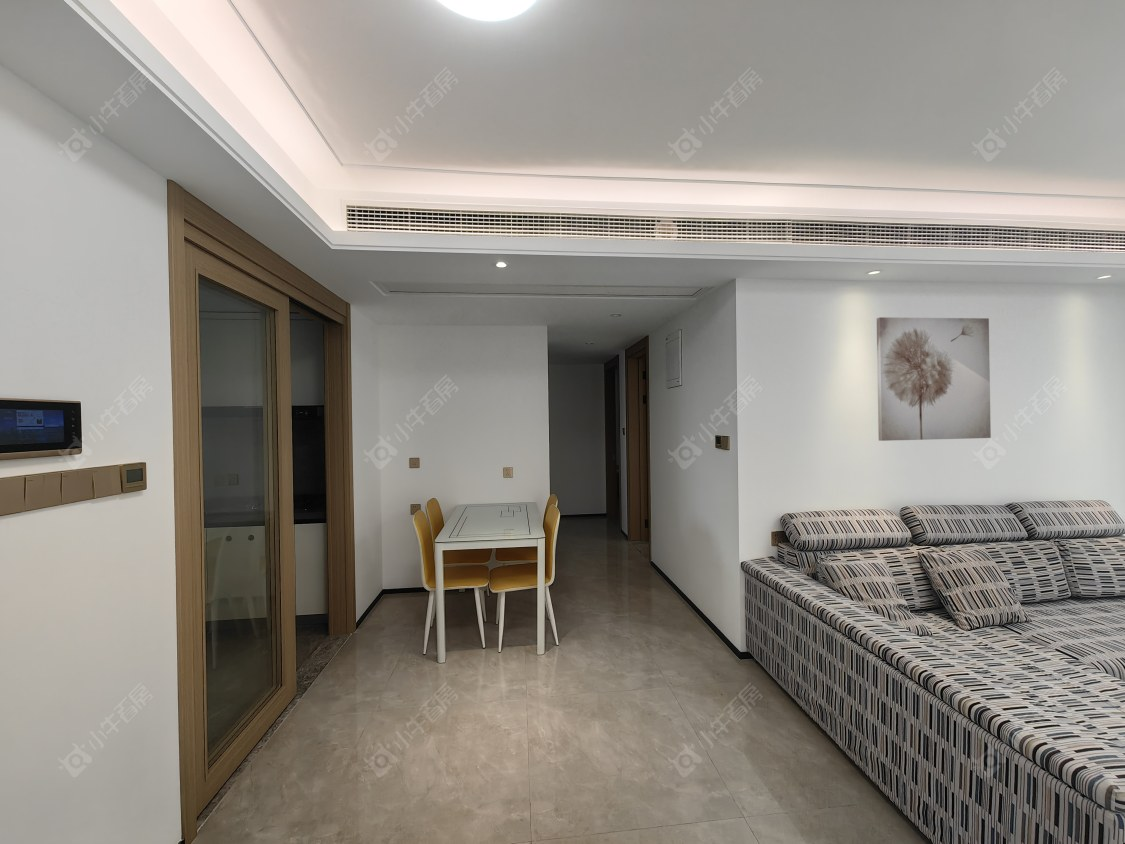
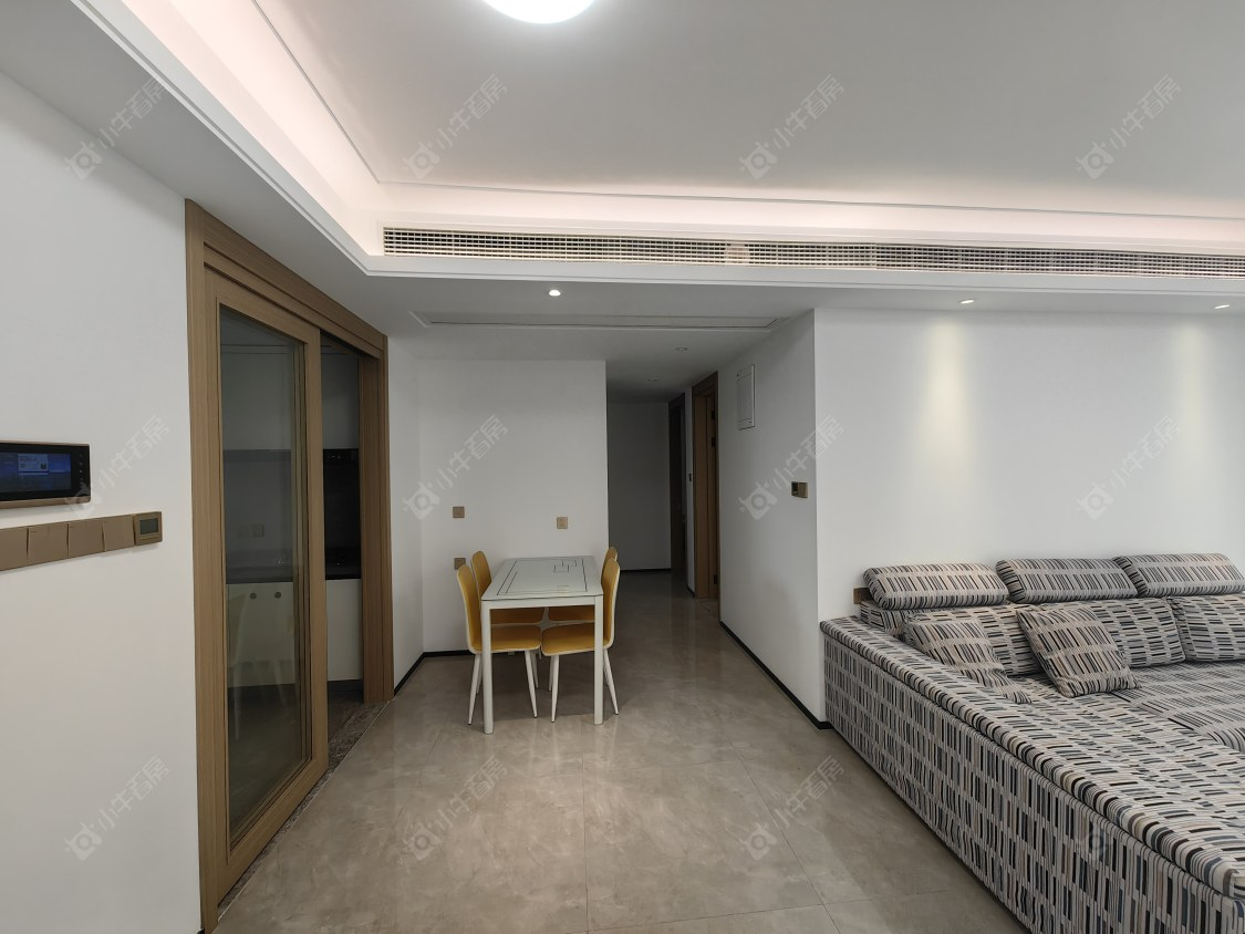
- wall art [876,316,992,442]
